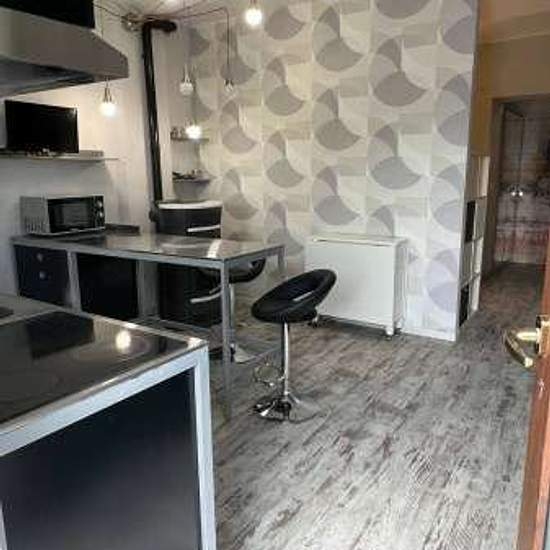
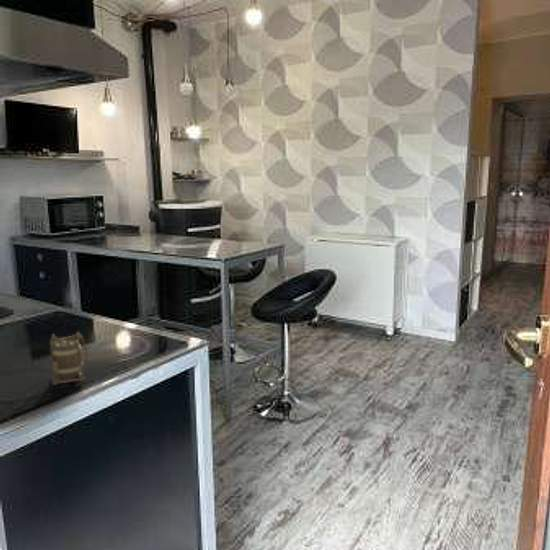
+ mug [49,331,89,386]
